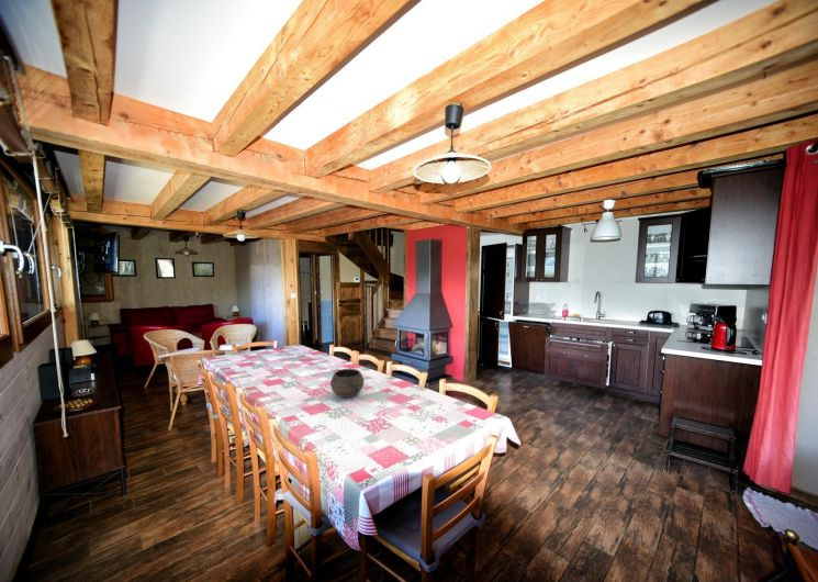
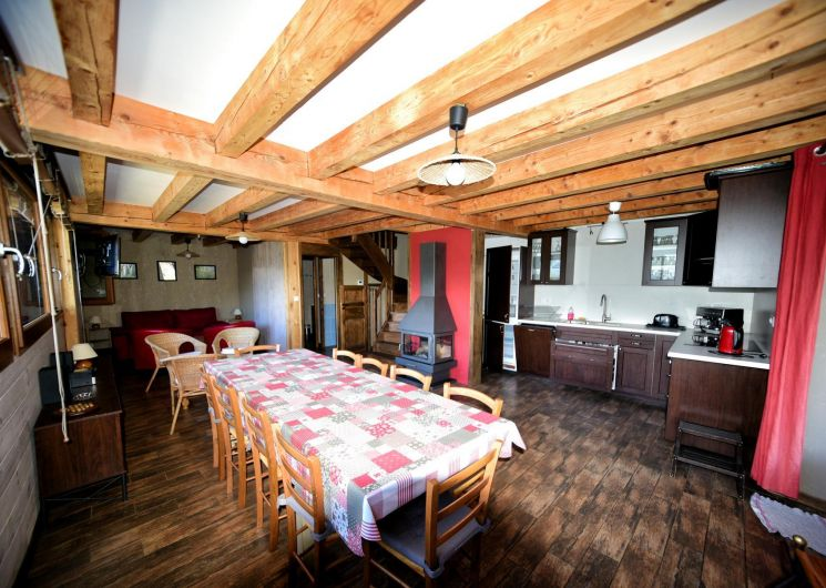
- bowl [329,368,365,399]
